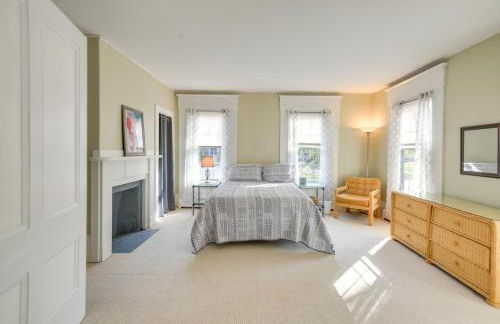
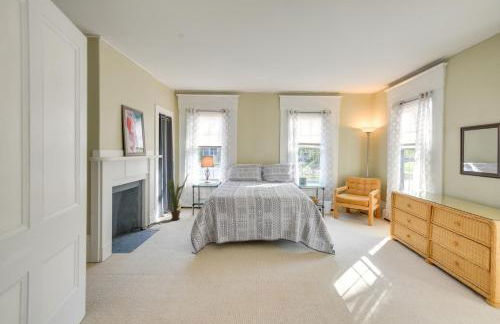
+ house plant [160,172,190,221]
